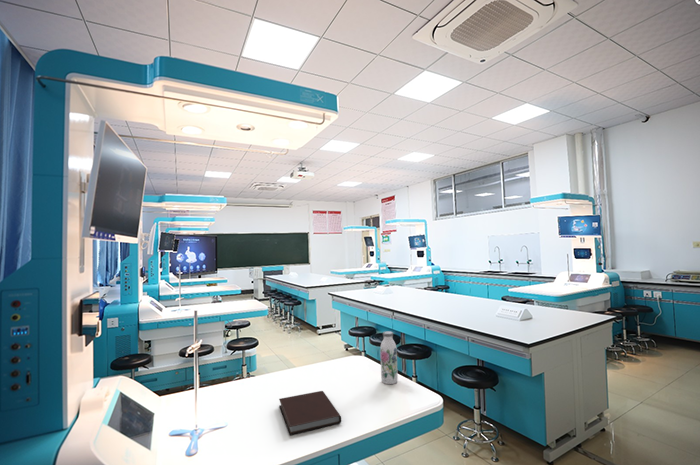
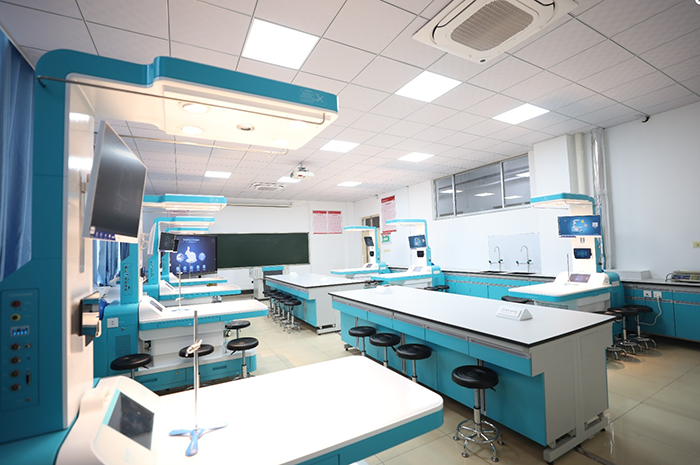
- notebook [278,390,342,436]
- water bottle [379,330,399,385]
